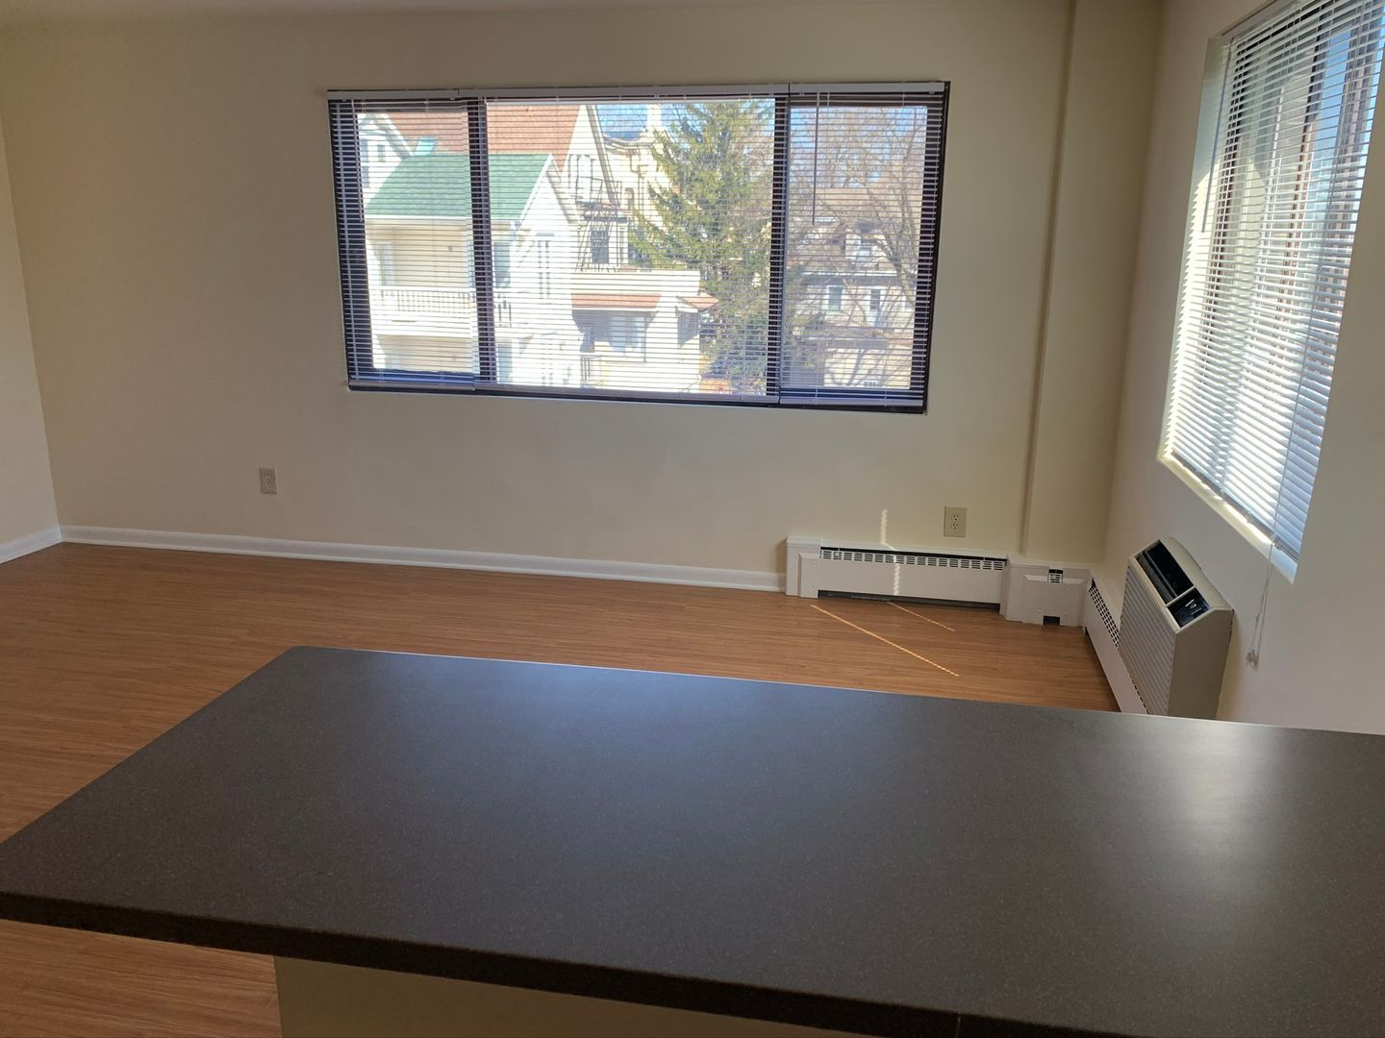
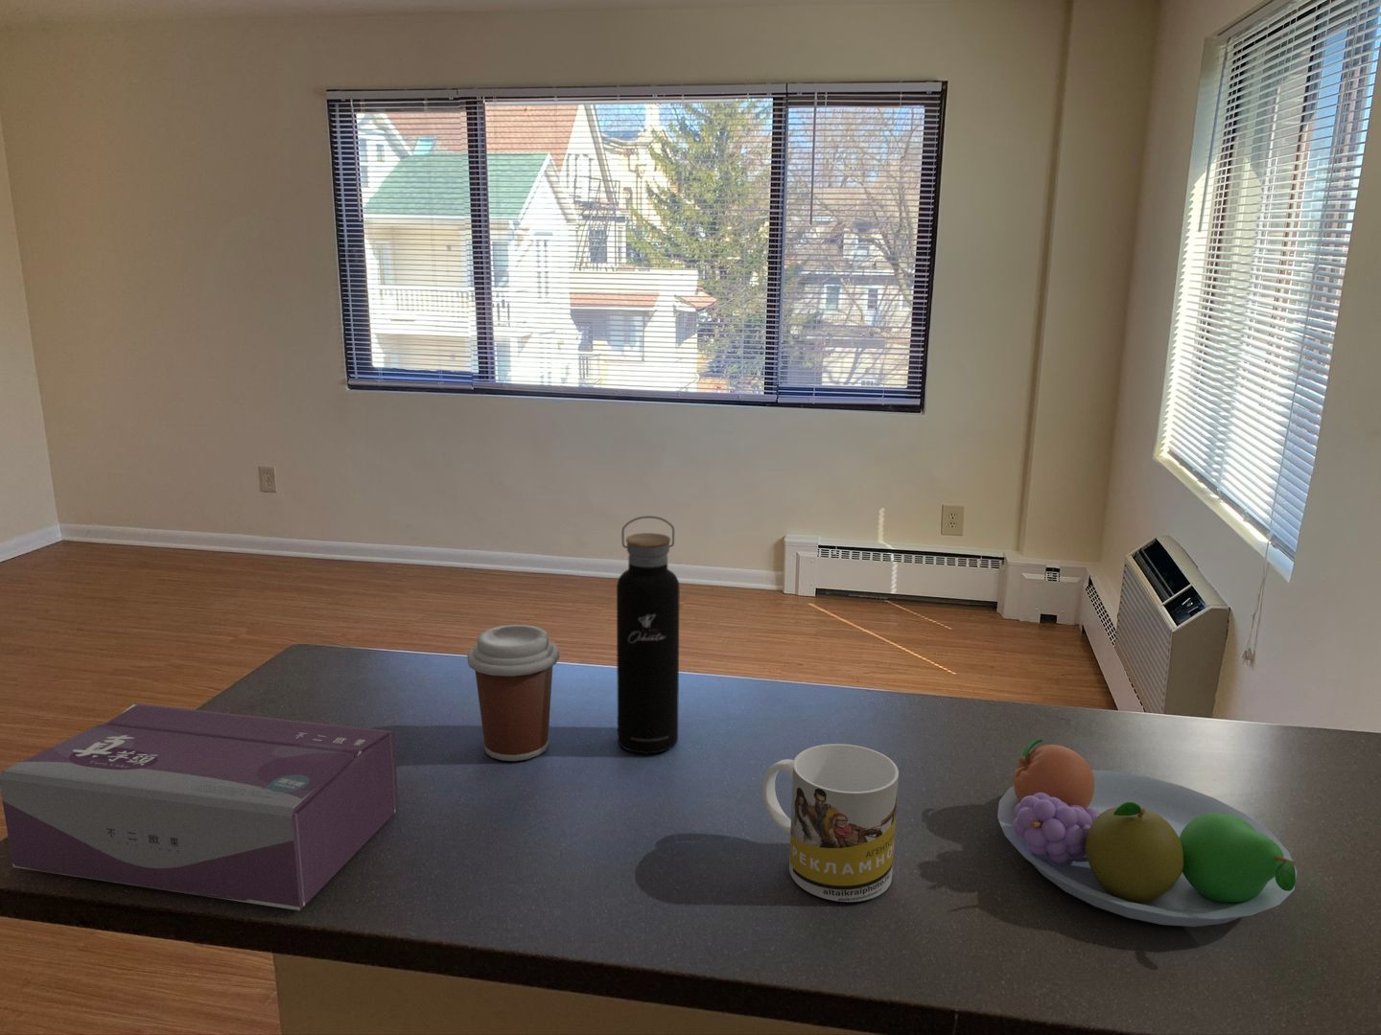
+ water bottle [615,514,680,755]
+ tissue box [0,703,399,911]
+ mug [761,743,899,902]
+ coffee cup [466,624,560,762]
+ fruit bowl [996,738,1297,927]
